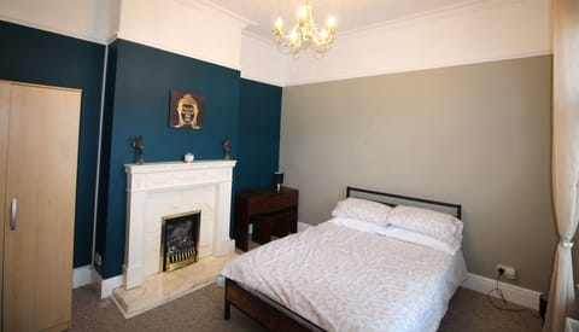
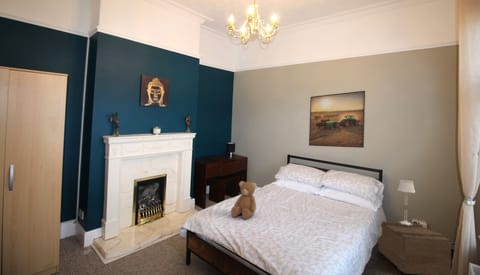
+ table lamp [397,179,416,226]
+ teddy bear [230,180,257,220]
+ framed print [308,90,366,149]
+ wooden crate [377,220,452,275]
